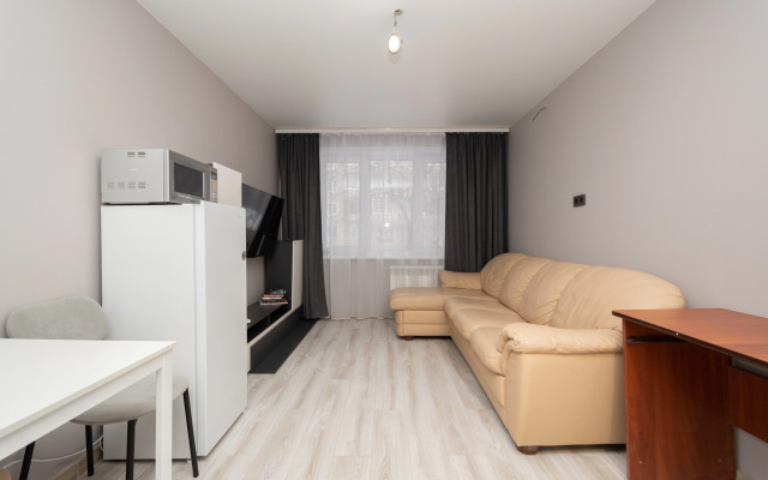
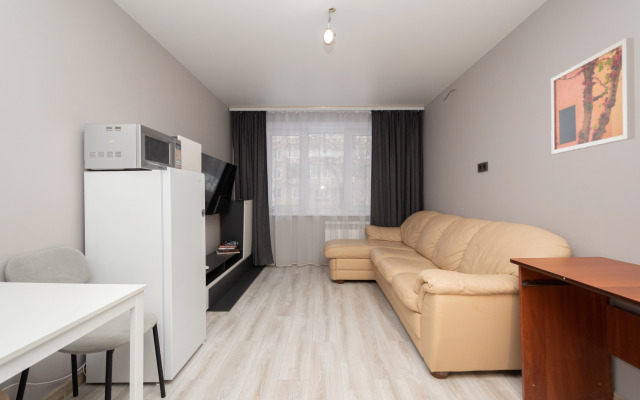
+ wall art [550,37,636,155]
